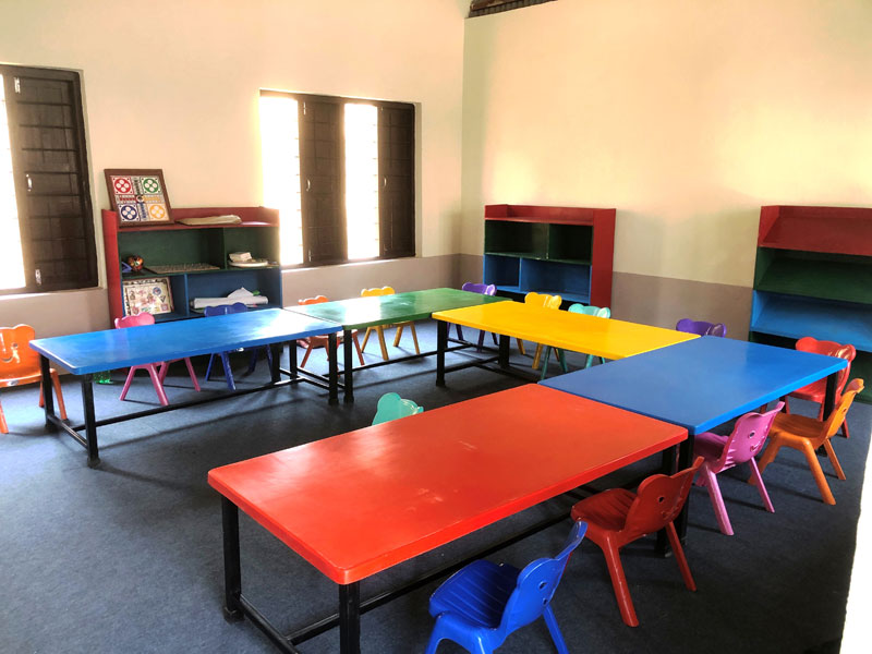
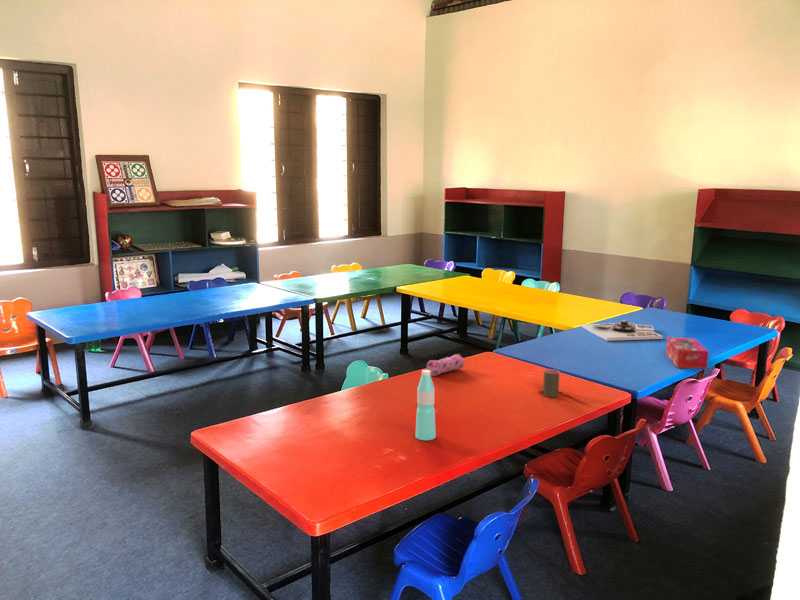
+ cup [542,368,560,398]
+ tissue box [665,336,710,370]
+ pencil case [426,353,465,377]
+ water bottle [414,369,437,441]
+ board game [581,319,664,342]
